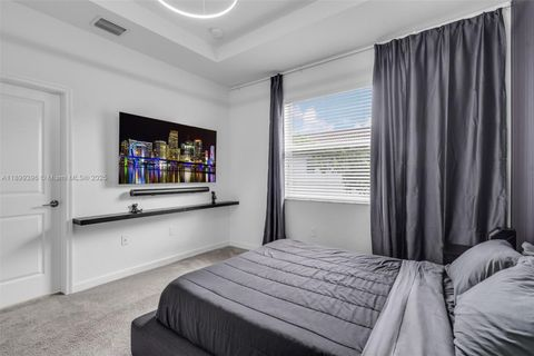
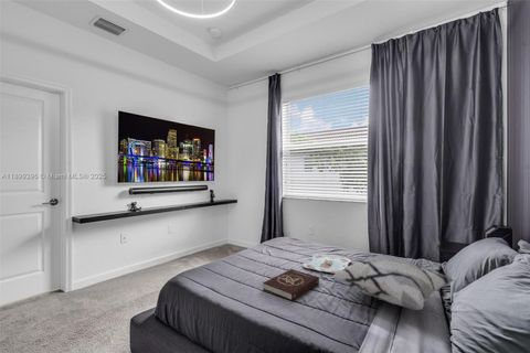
+ serving tray [301,253,352,275]
+ decorative pillow [331,254,455,311]
+ book [262,268,320,301]
